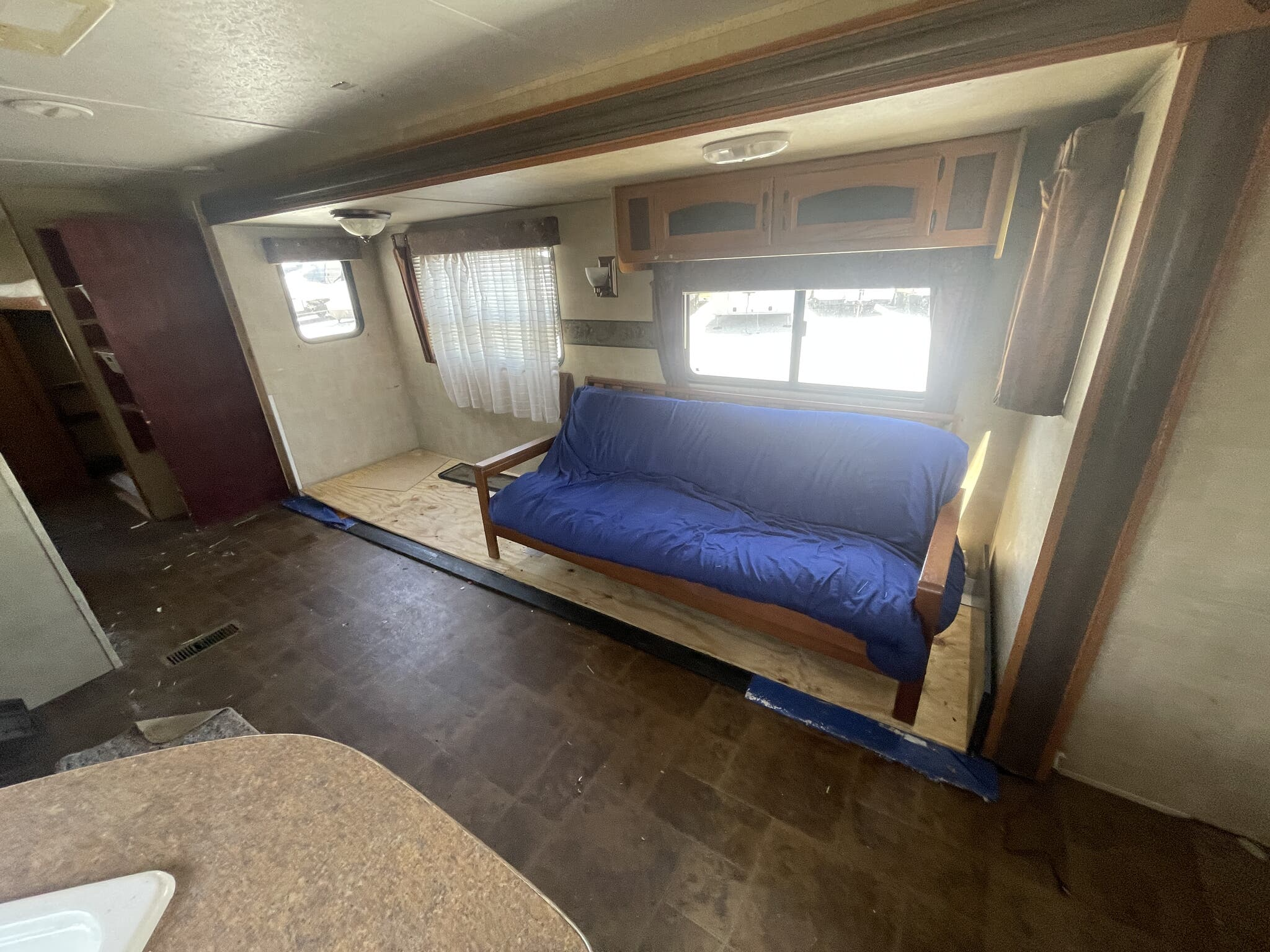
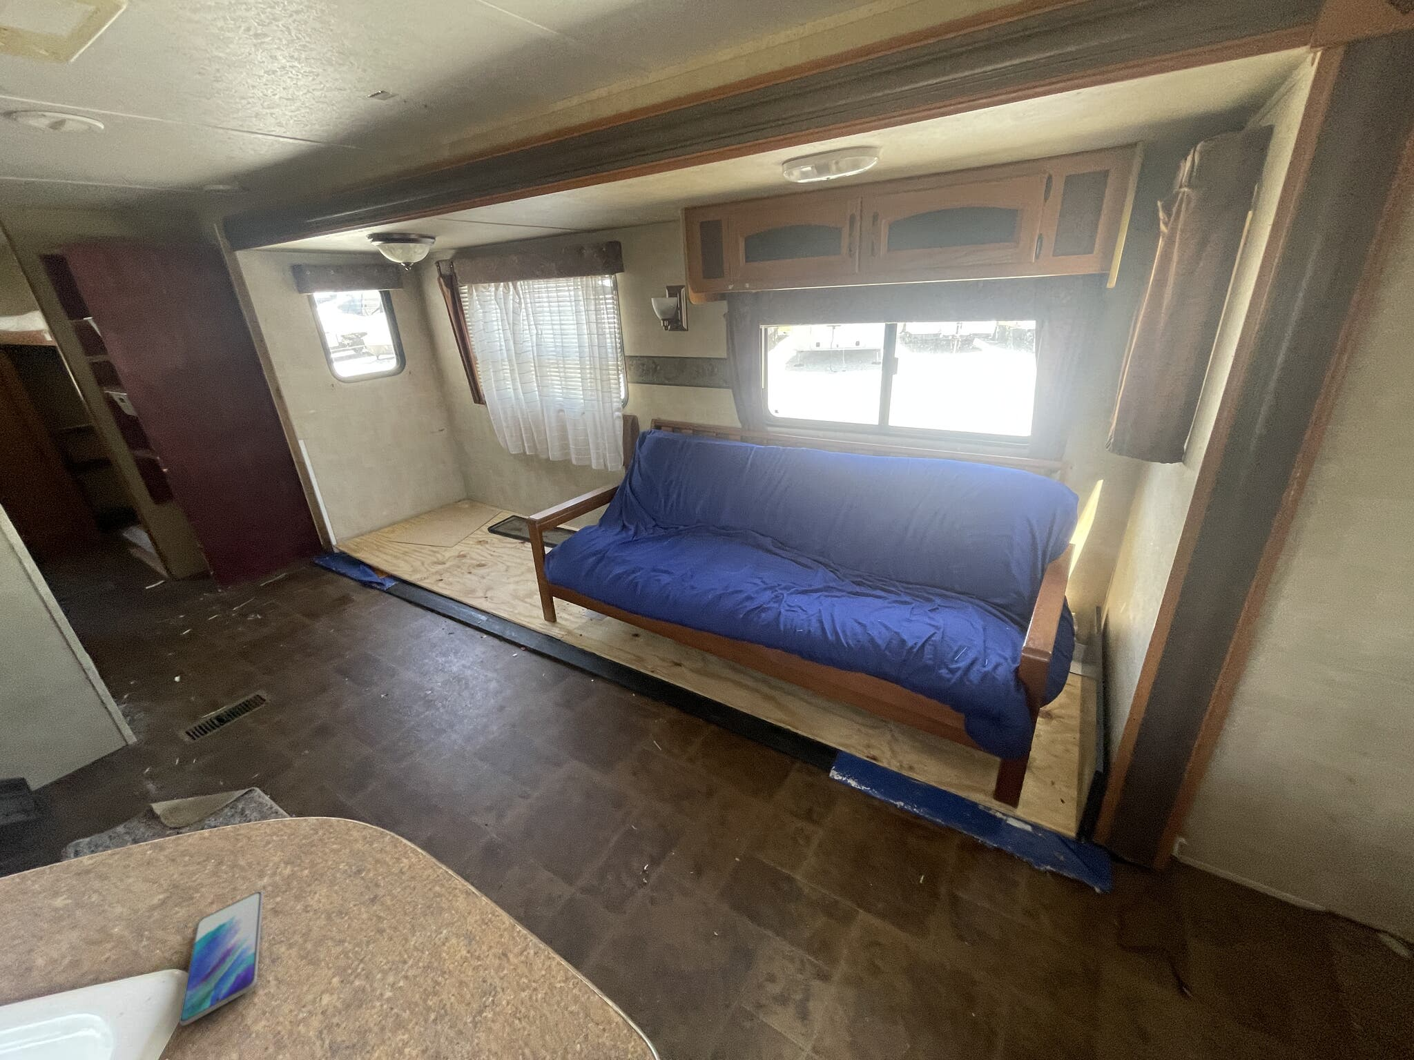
+ smartphone [179,891,264,1027]
